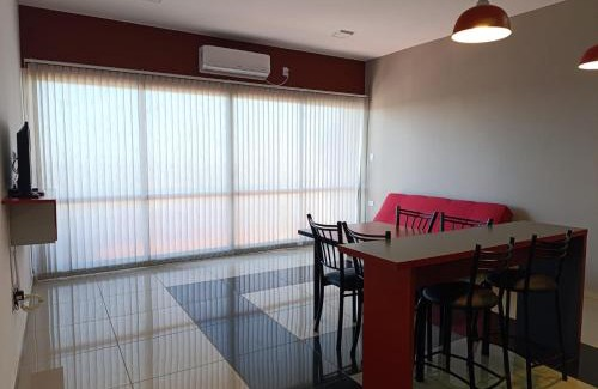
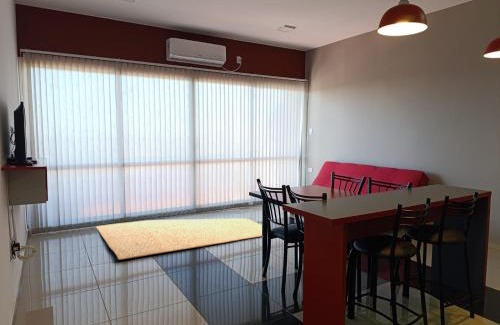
+ rug [95,217,263,261]
